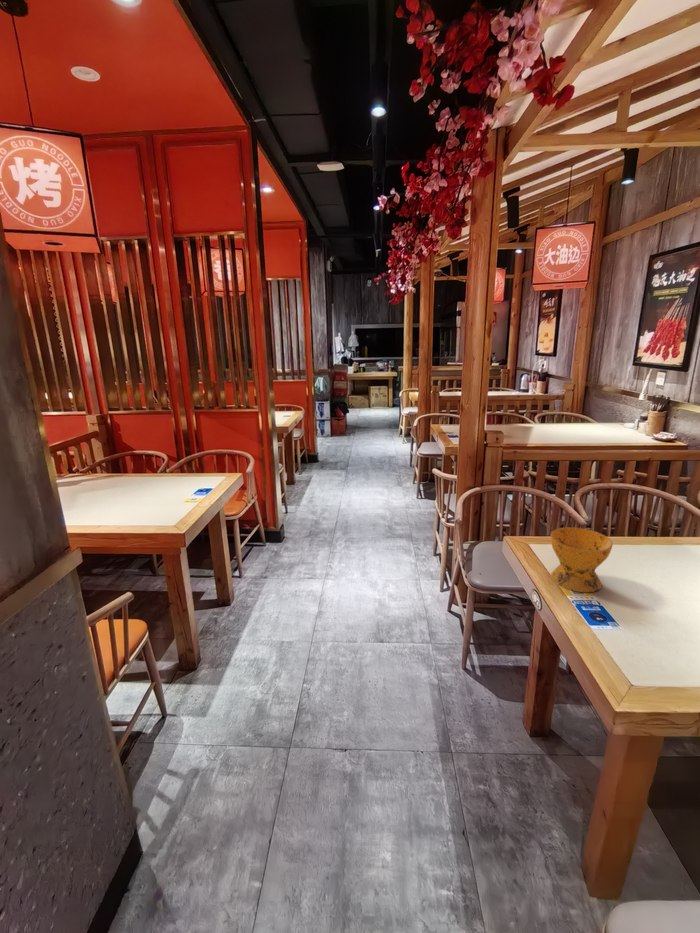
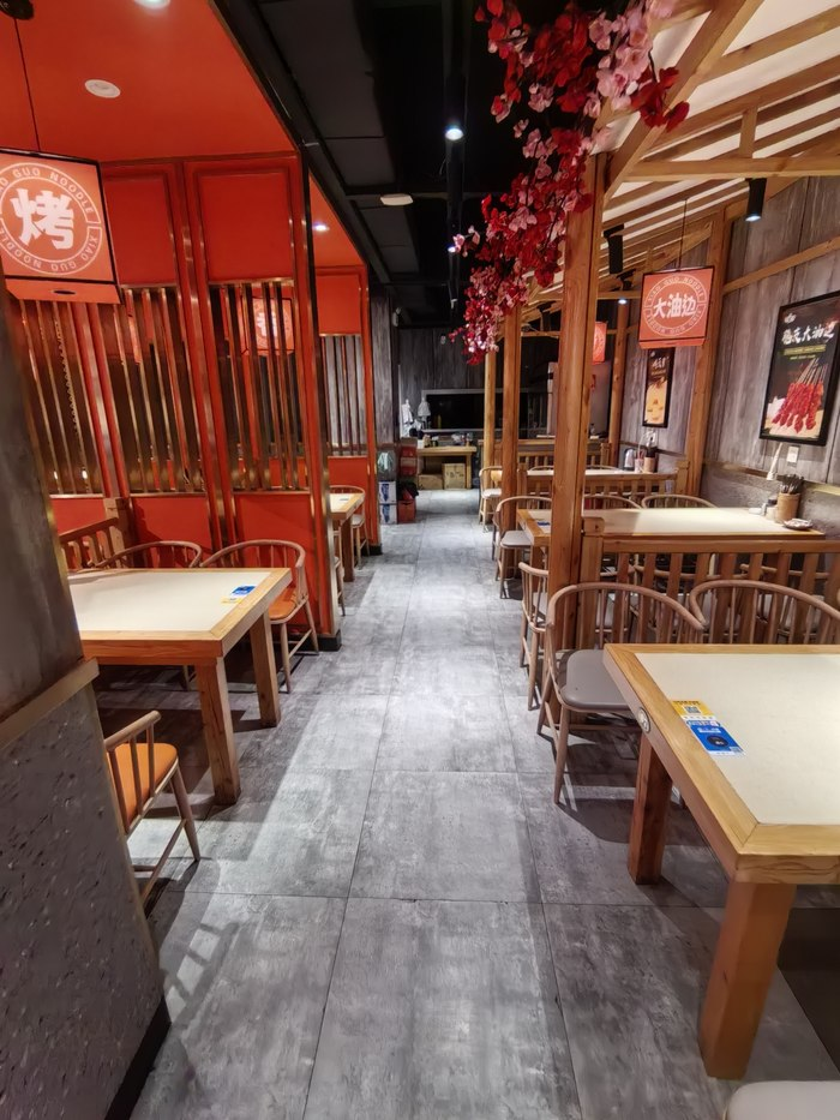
- bowl [550,526,614,593]
